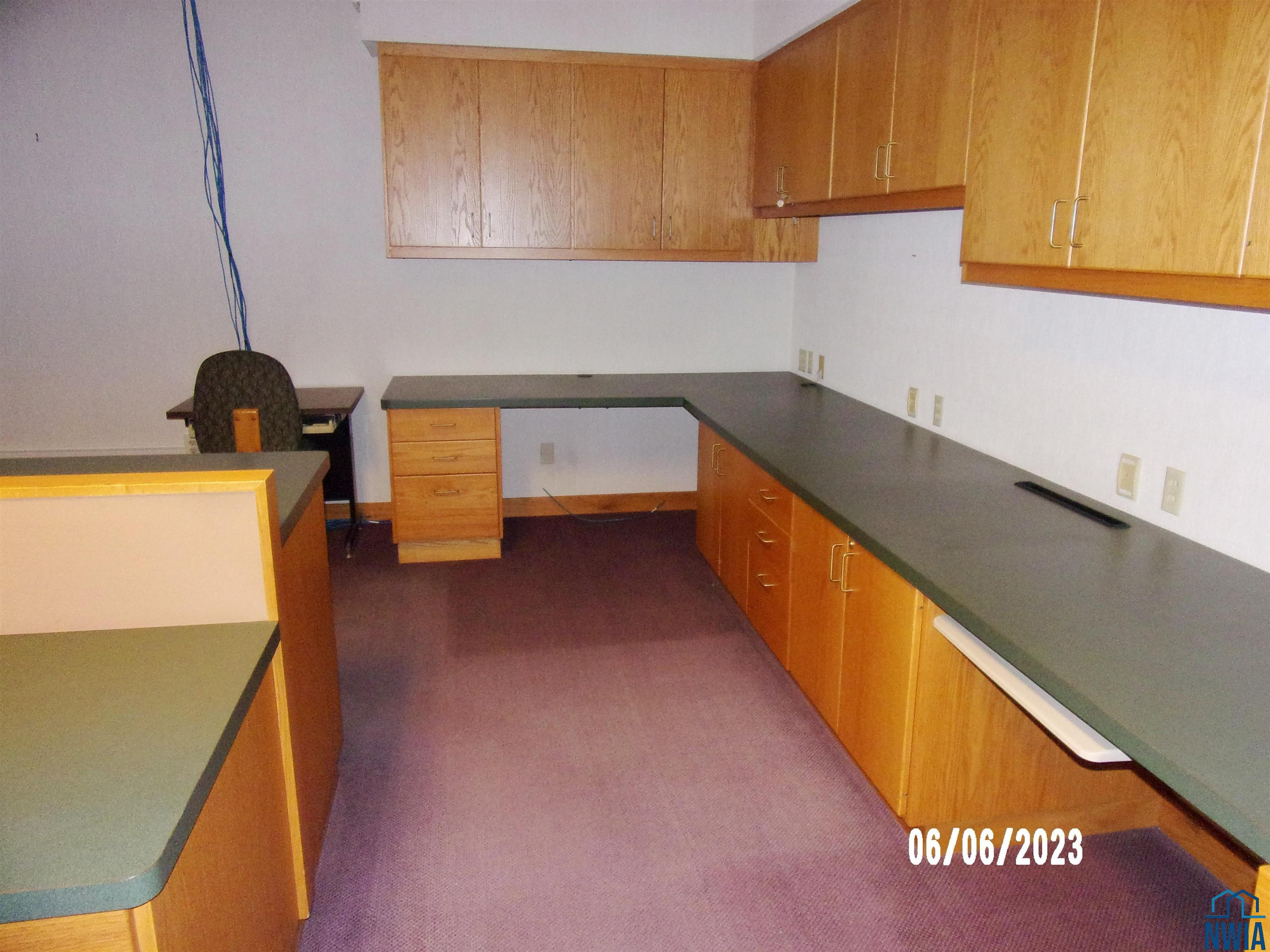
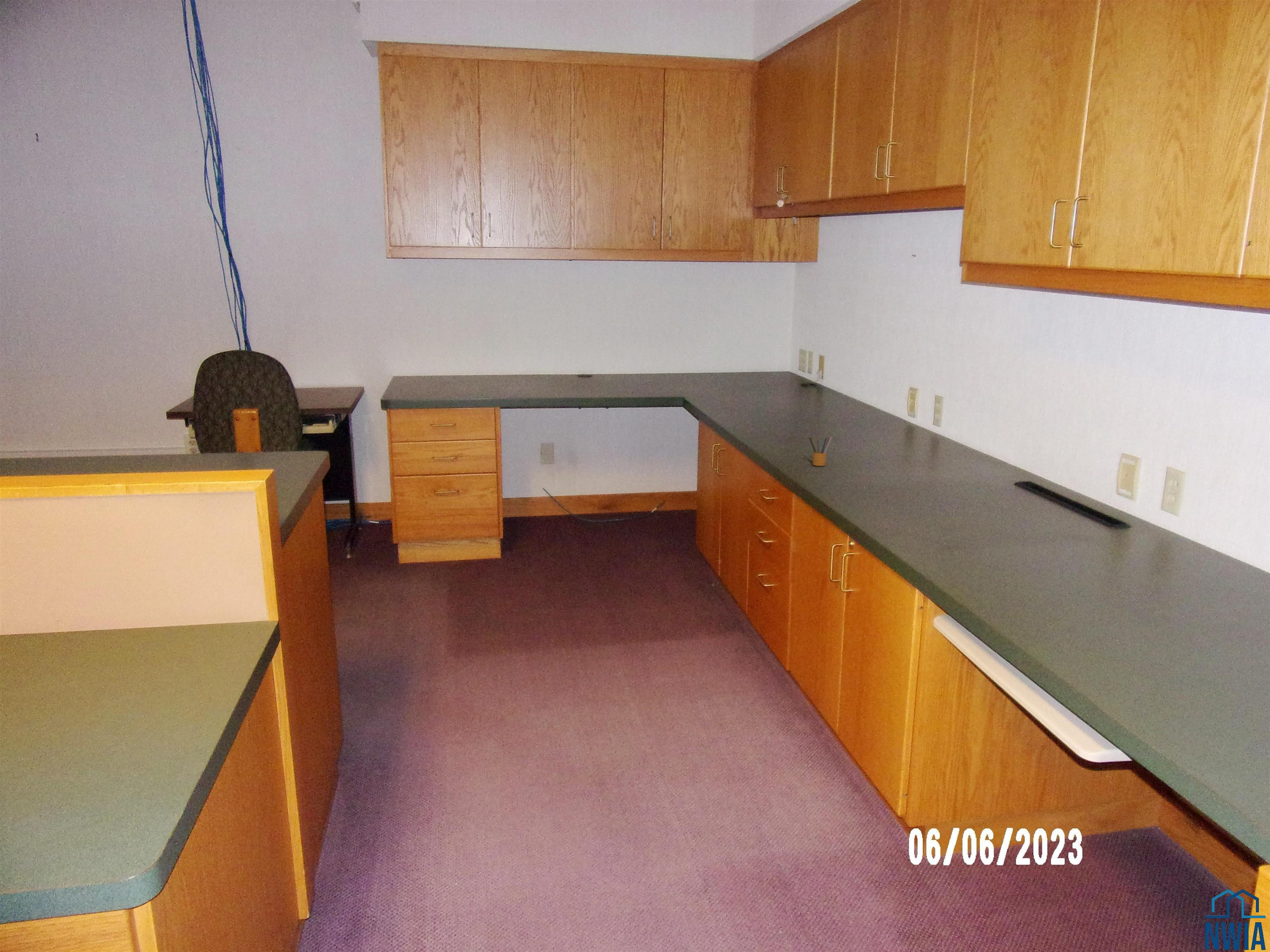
+ pencil box [809,434,833,466]
